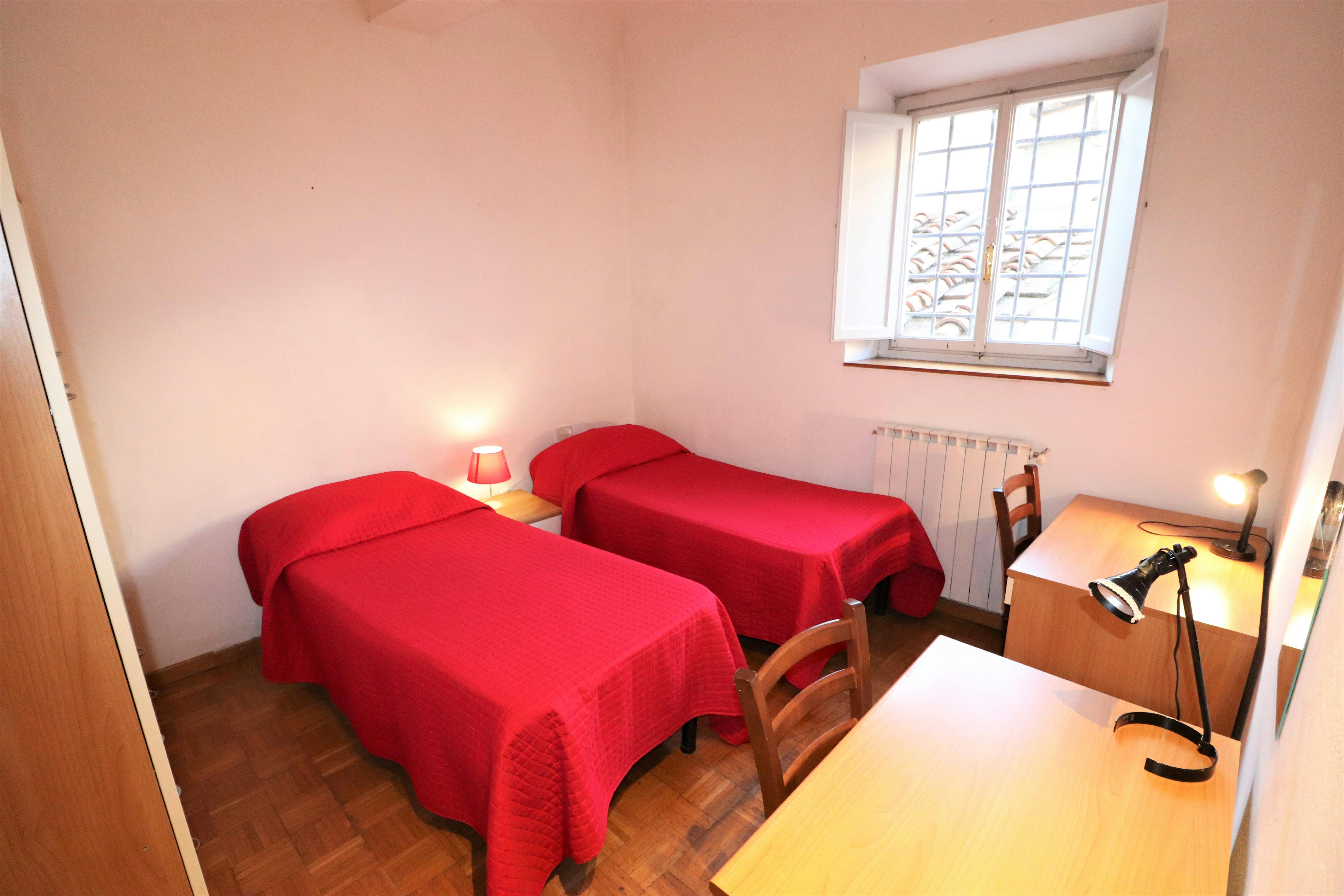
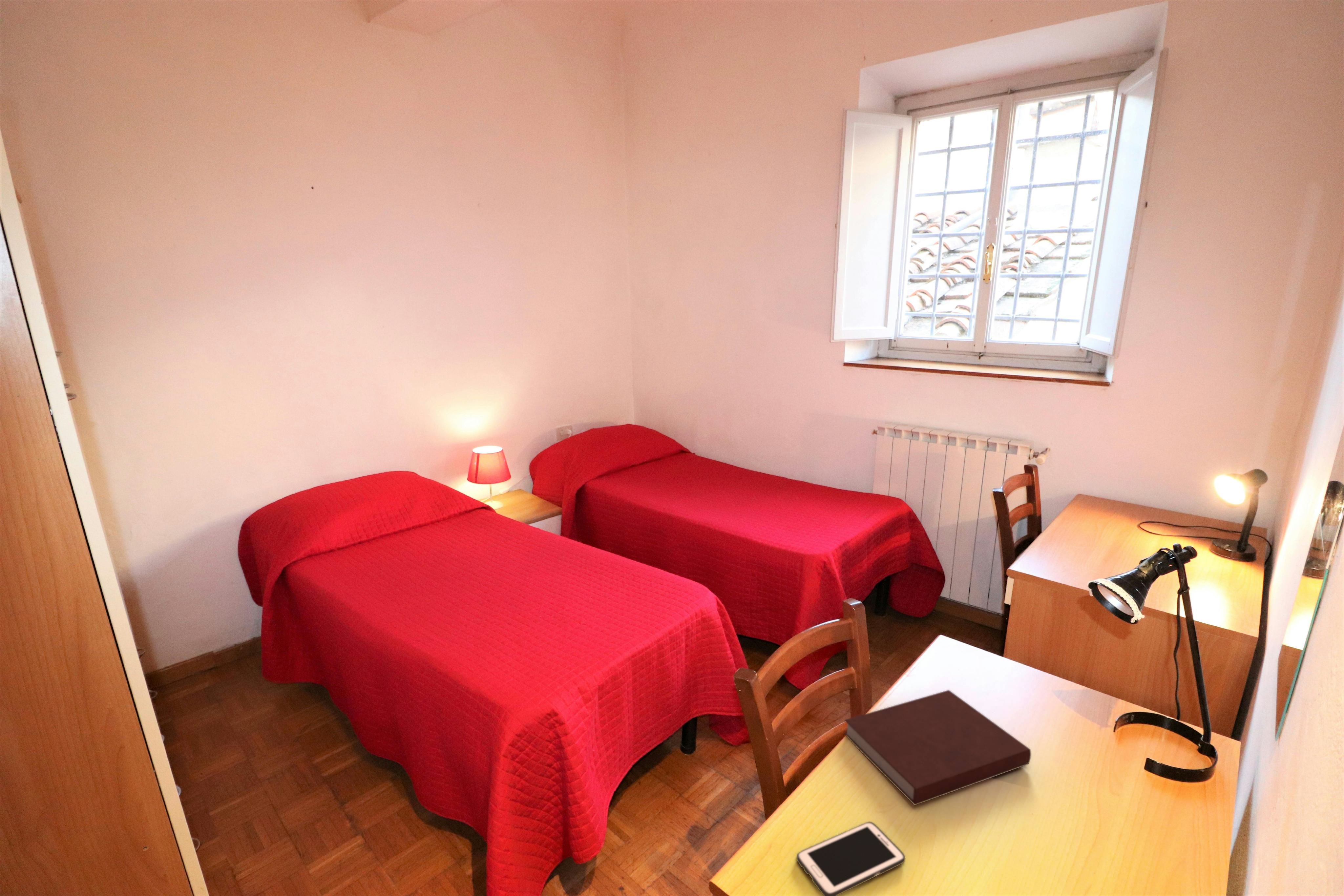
+ cell phone [796,821,906,896]
+ notebook [844,690,1031,806]
